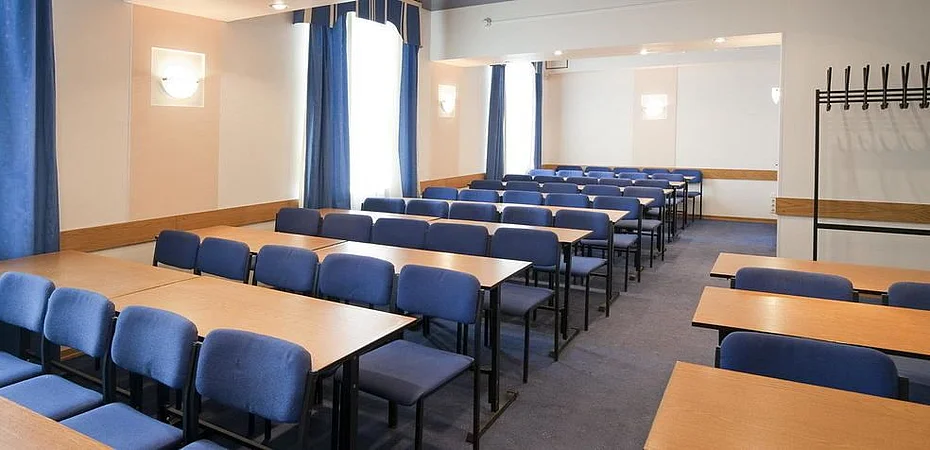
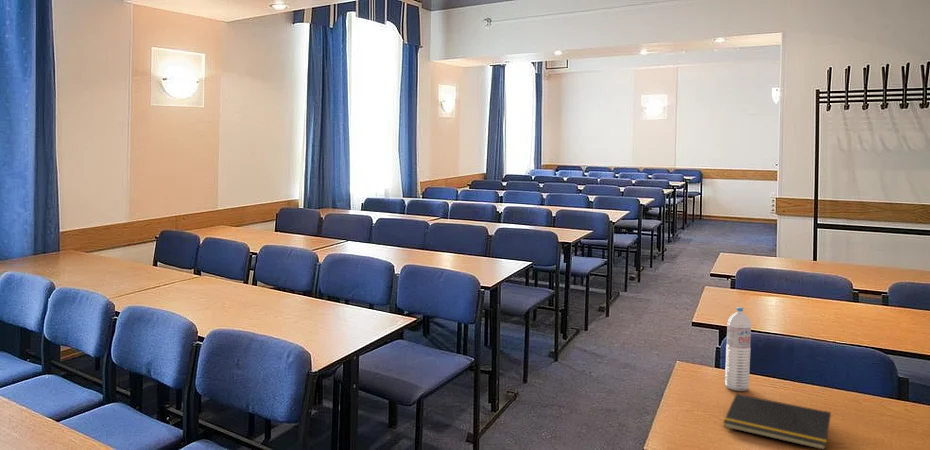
+ water bottle [724,306,753,392]
+ notepad [722,393,832,450]
